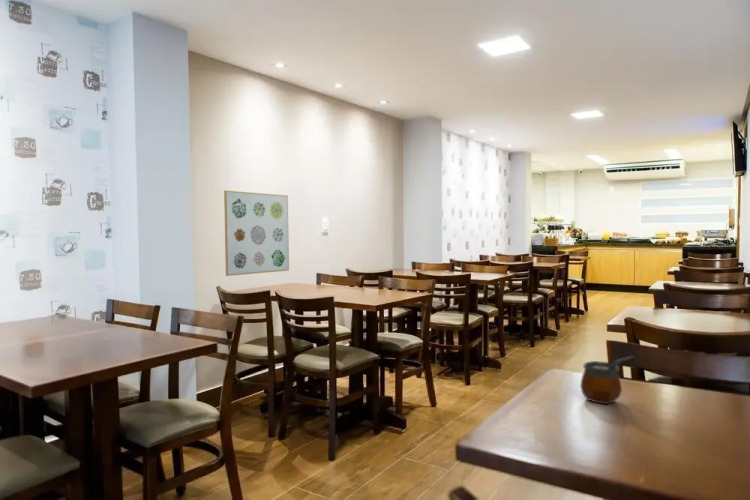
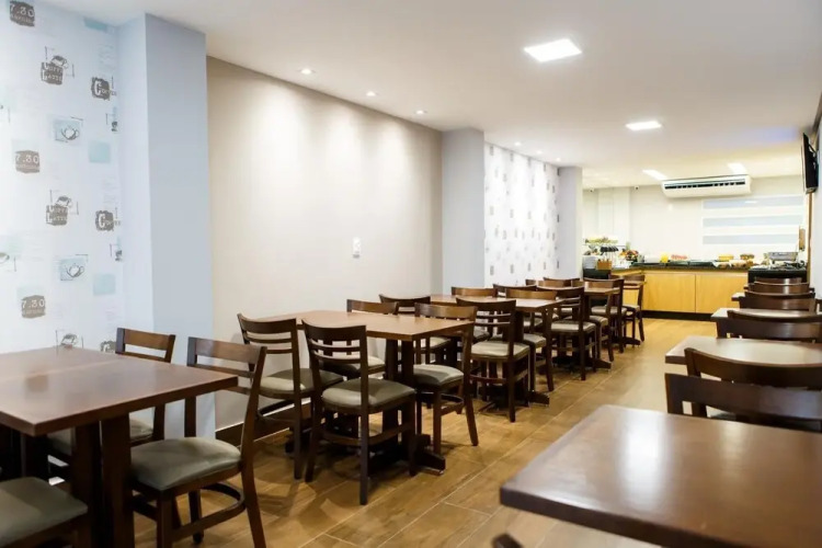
- gourd [580,355,637,405]
- wall art [223,189,290,277]
